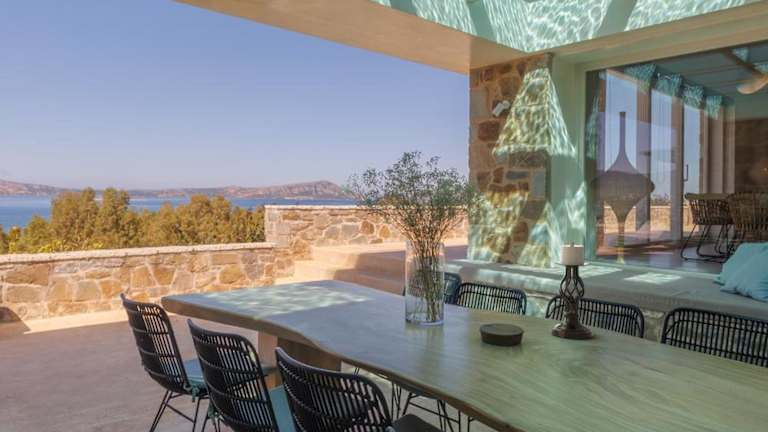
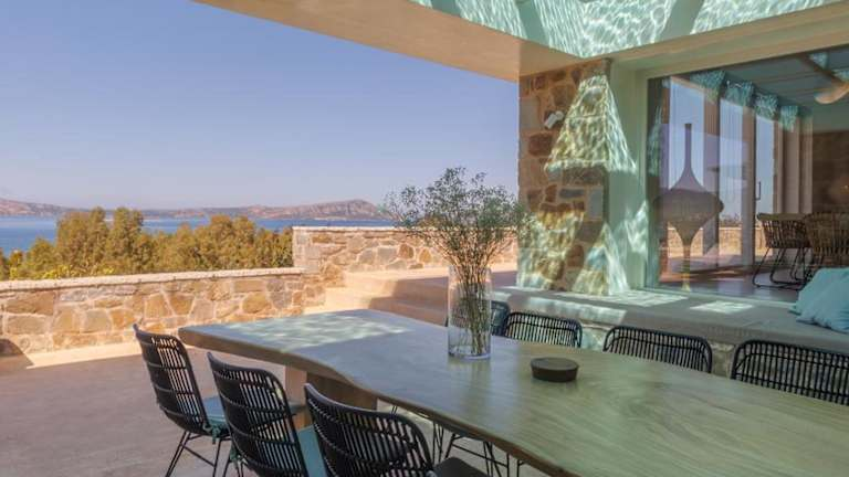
- candle holder [550,241,594,340]
